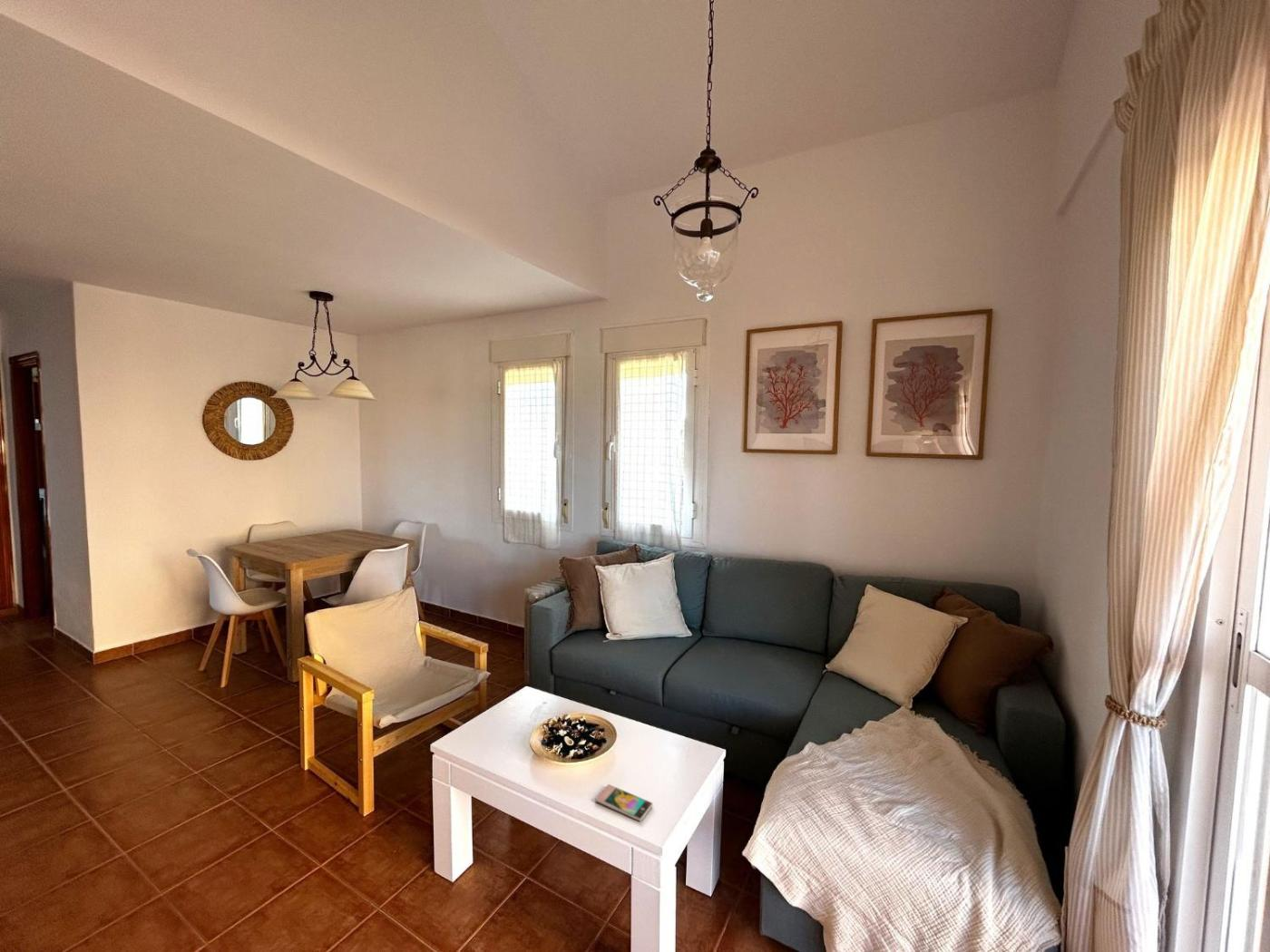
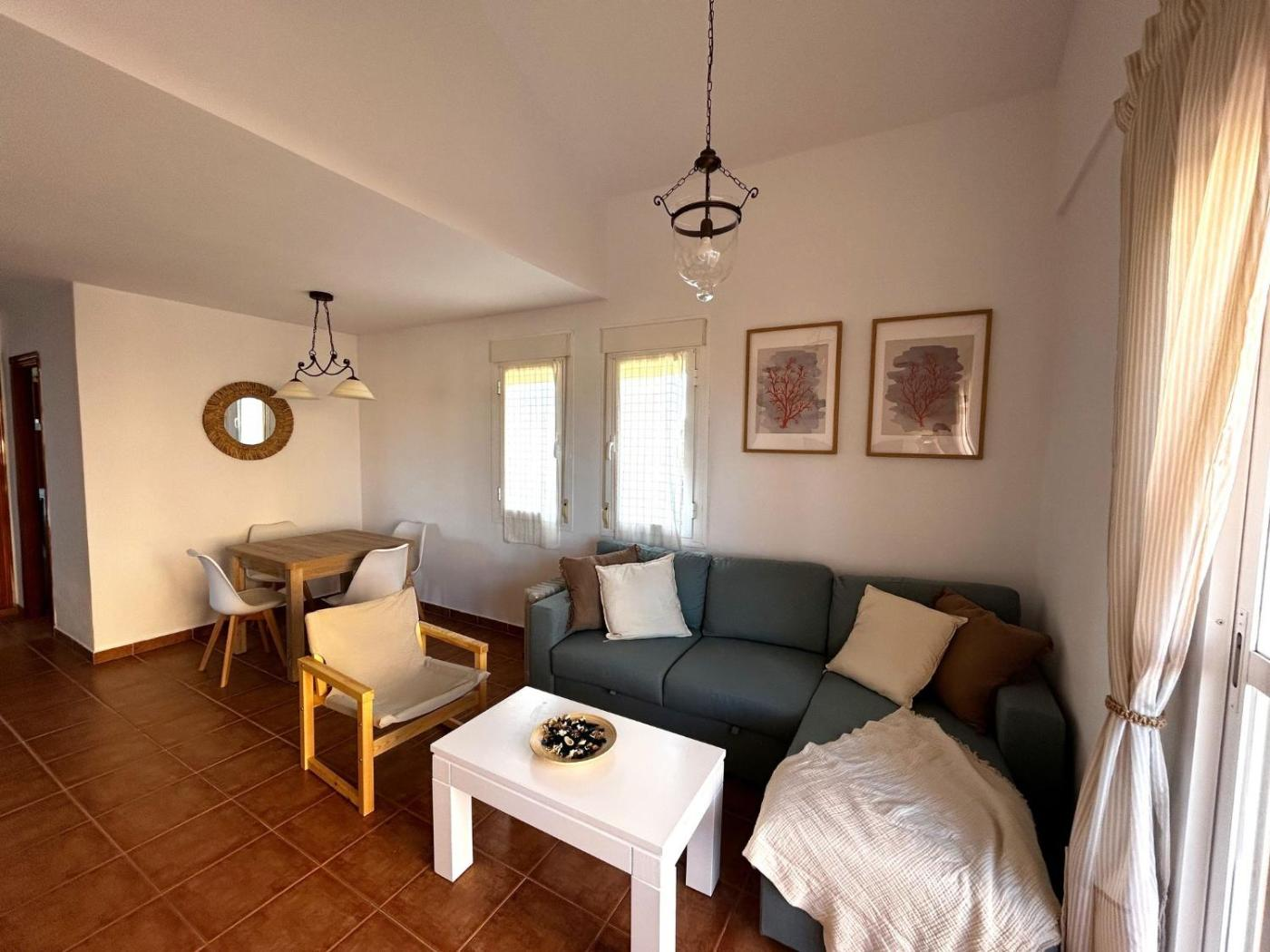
- smartphone [594,783,654,822]
